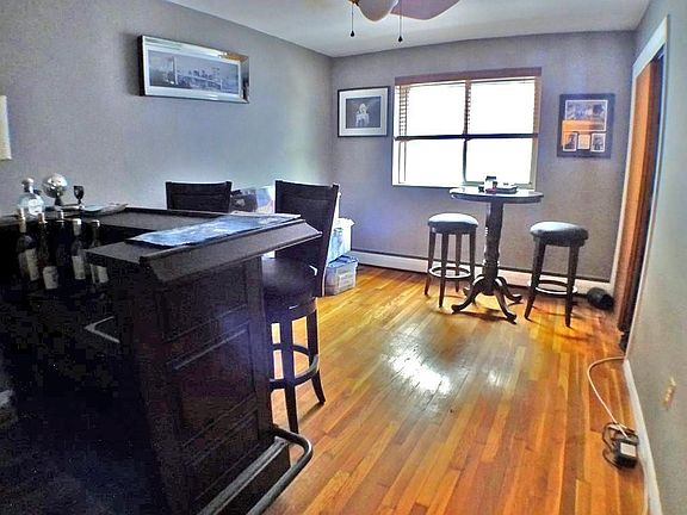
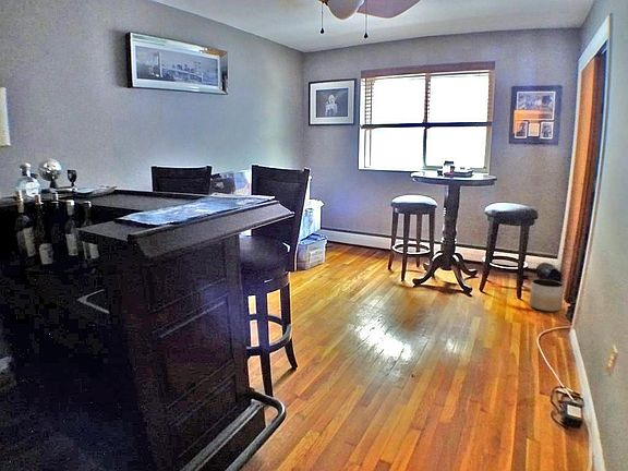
+ planter [529,278,565,313]
